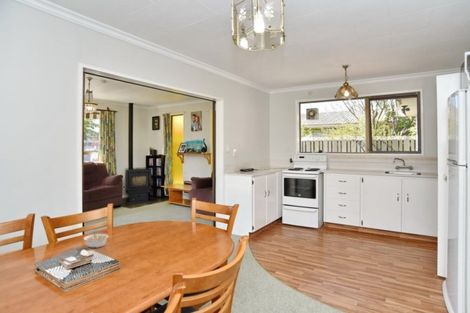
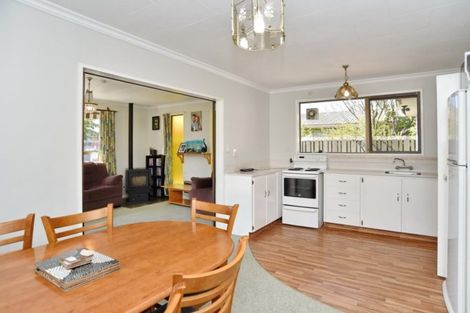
- legume [82,231,110,249]
